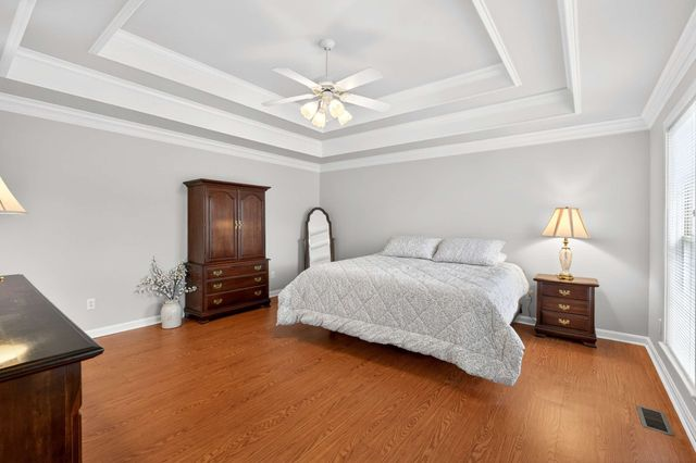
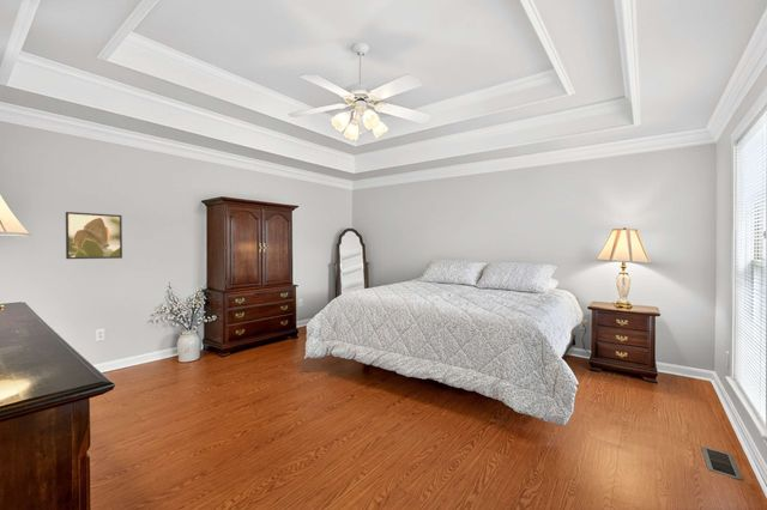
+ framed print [65,211,123,260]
